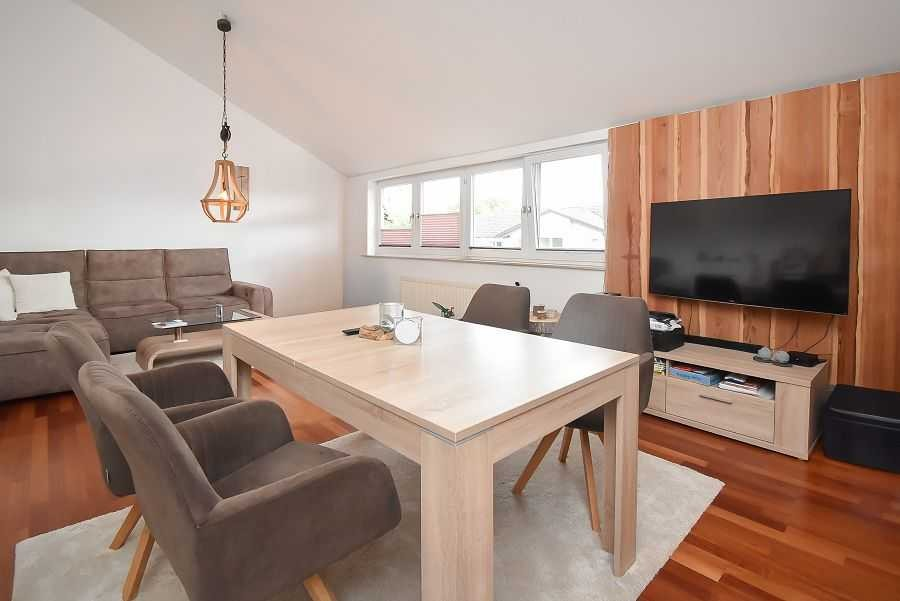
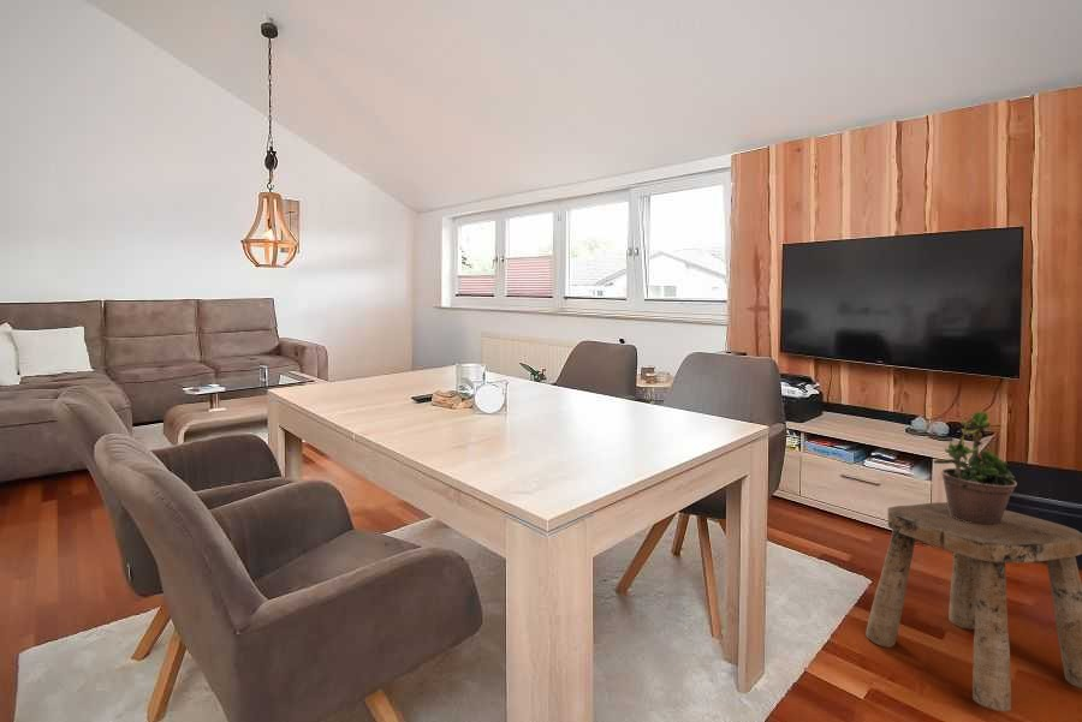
+ potted plant [932,402,1018,525]
+ stool [864,501,1082,712]
